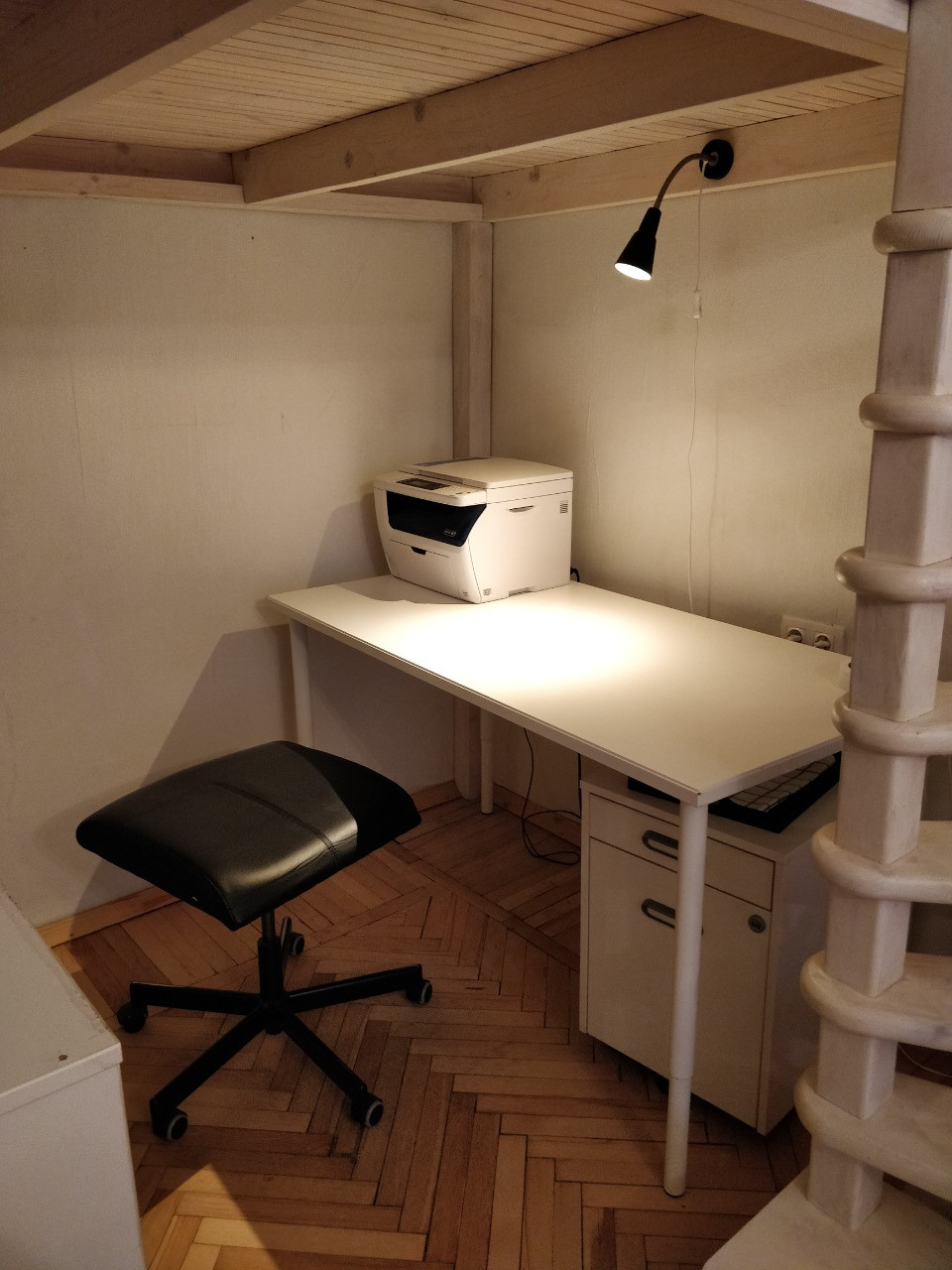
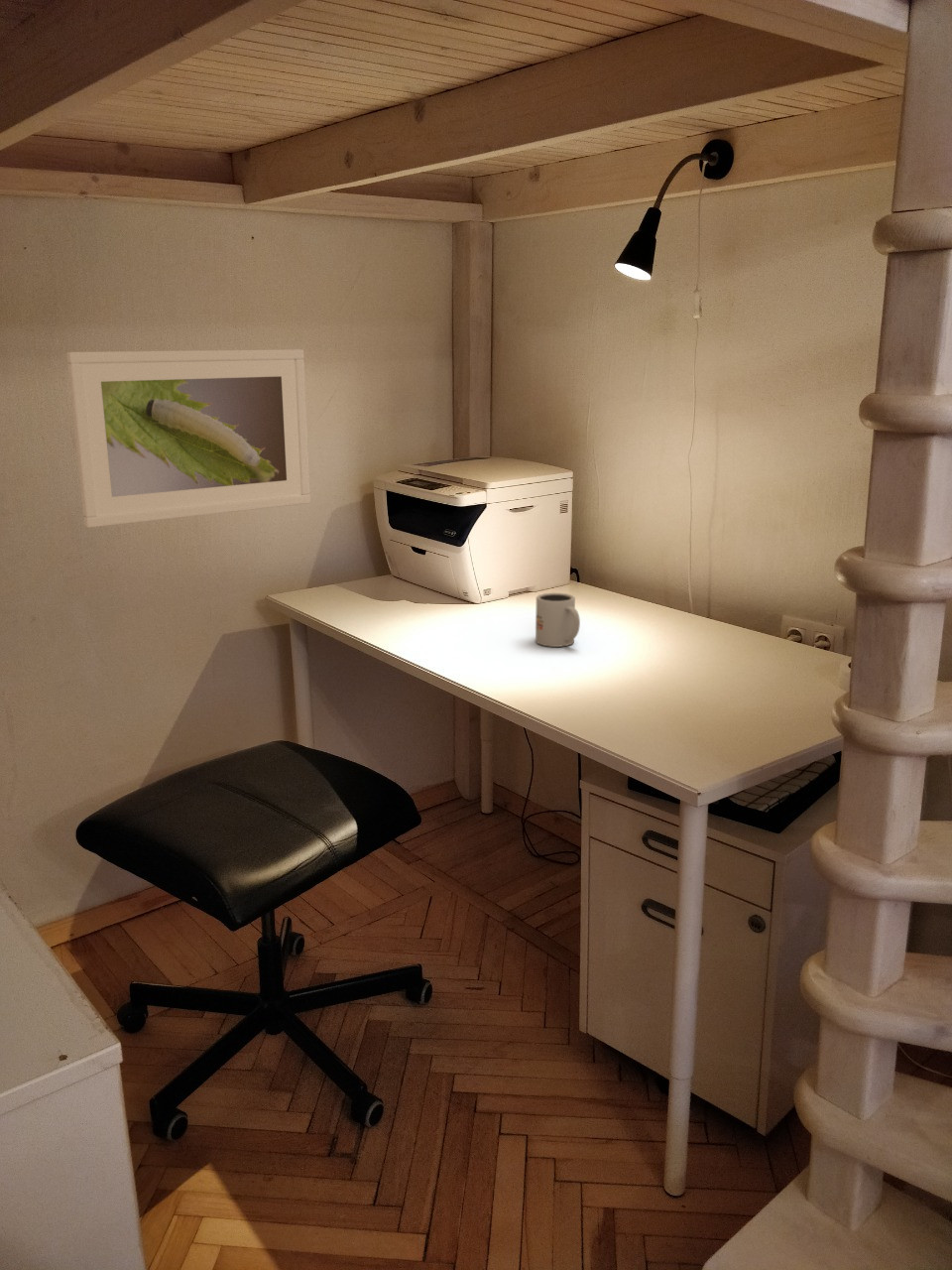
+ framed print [65,348,311,529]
+ mug [535,591,581,648]
